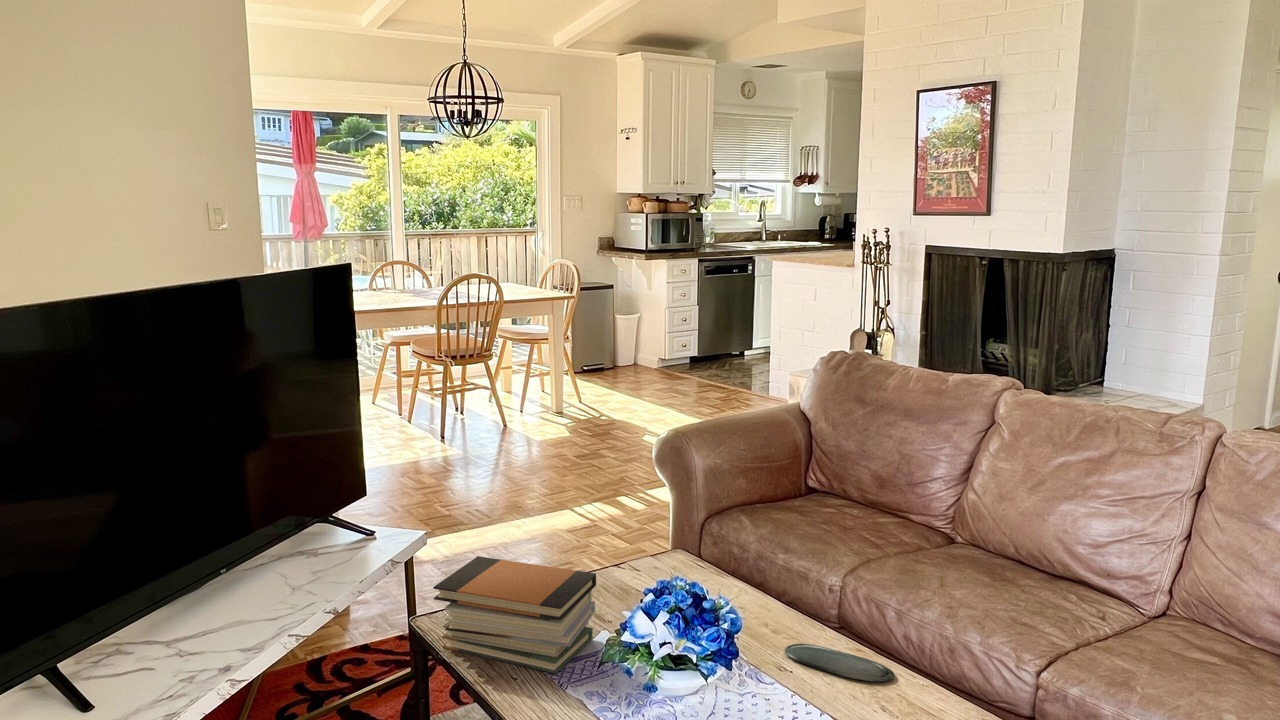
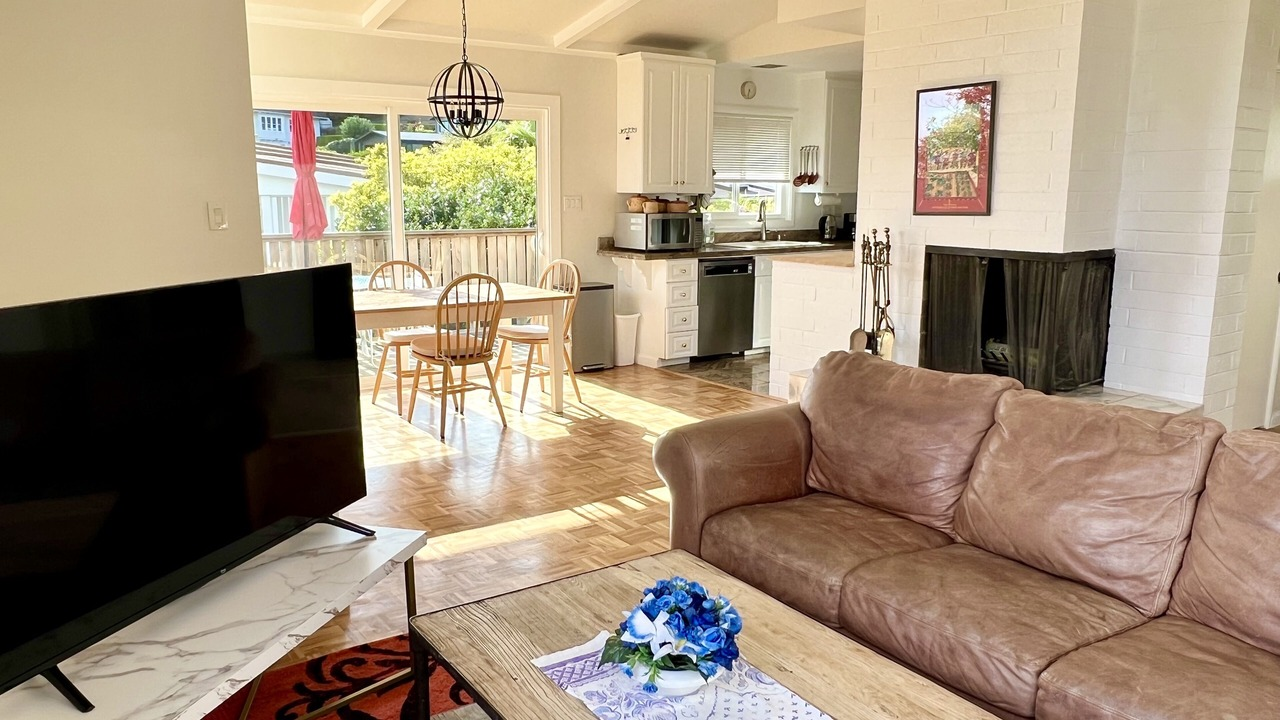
- oval tray [784,643,896,682]
- book stack [433,555,597,675]
